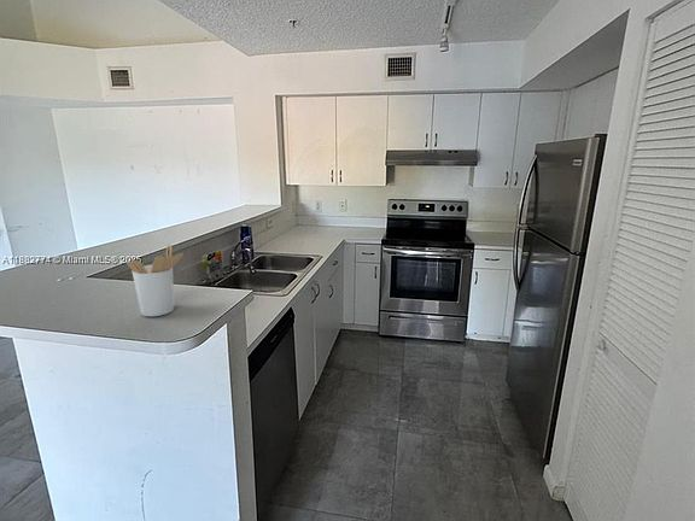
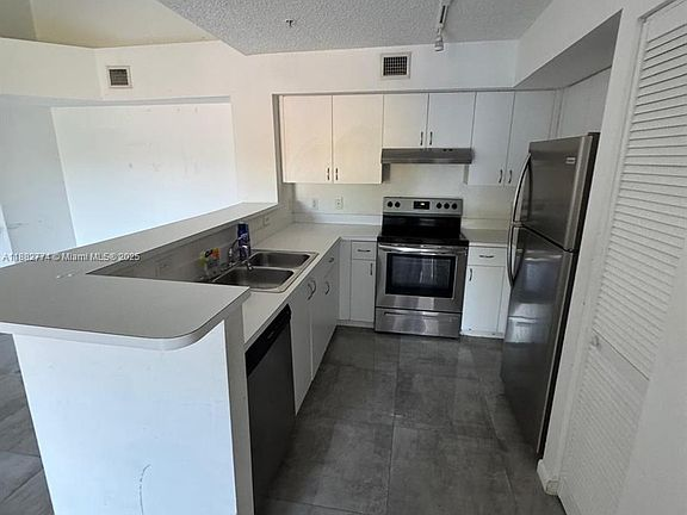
- utensil holder [125,244,185,317]
